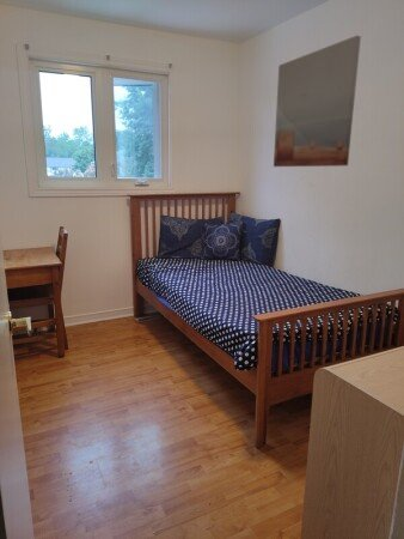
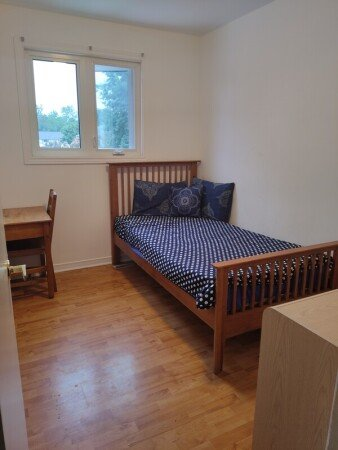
- wall art [273,35,362,168]
